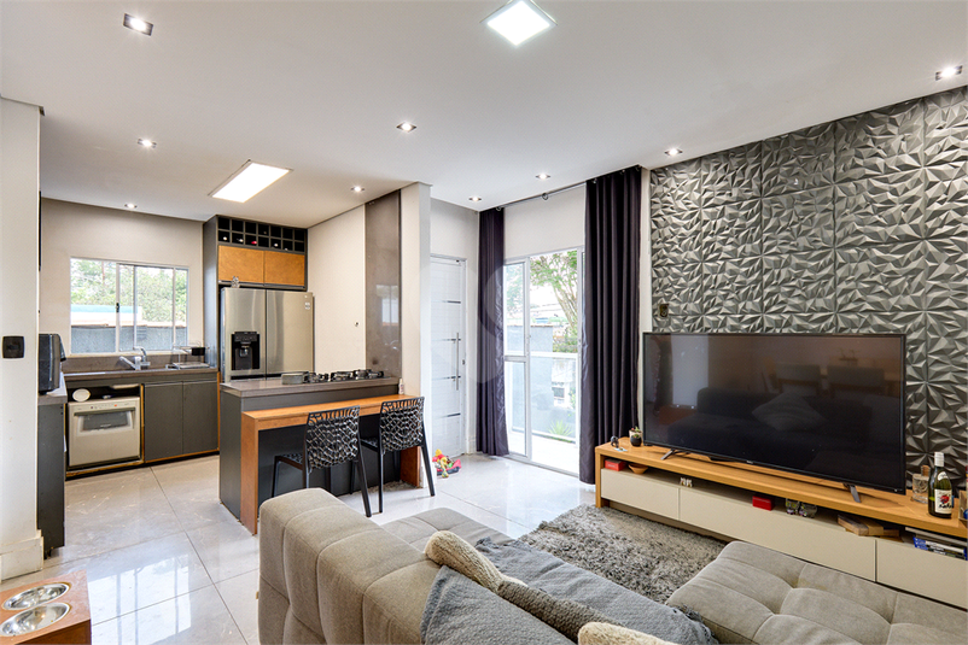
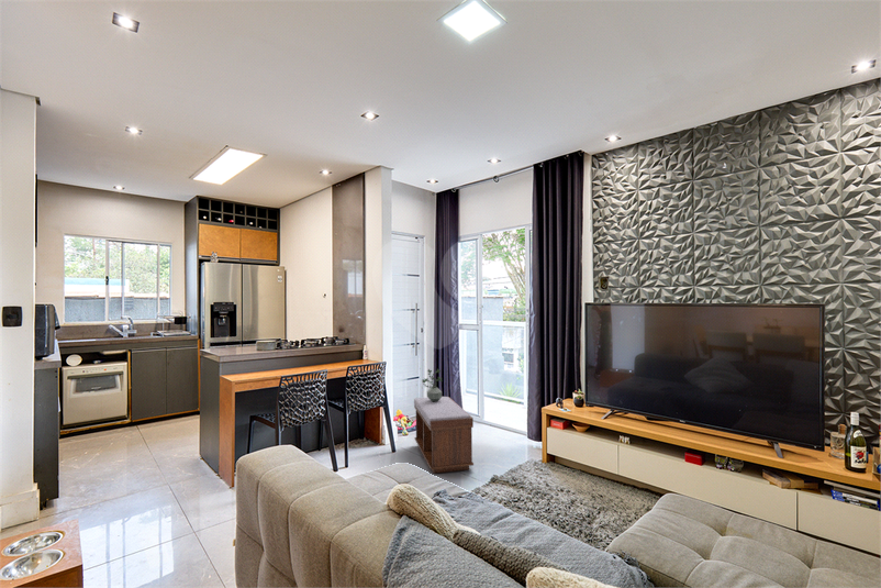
+ bench [413,396,475,474]
+ potted plant [422,368,443,402]
